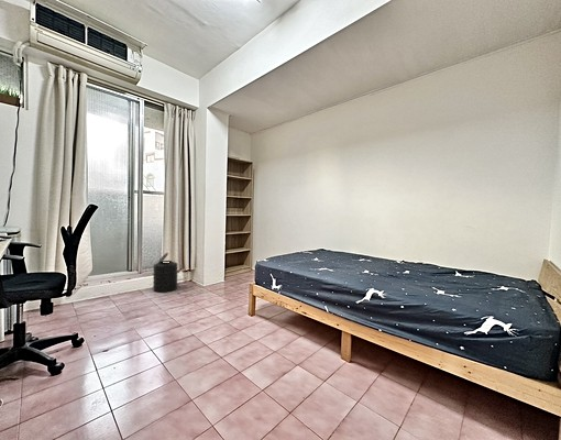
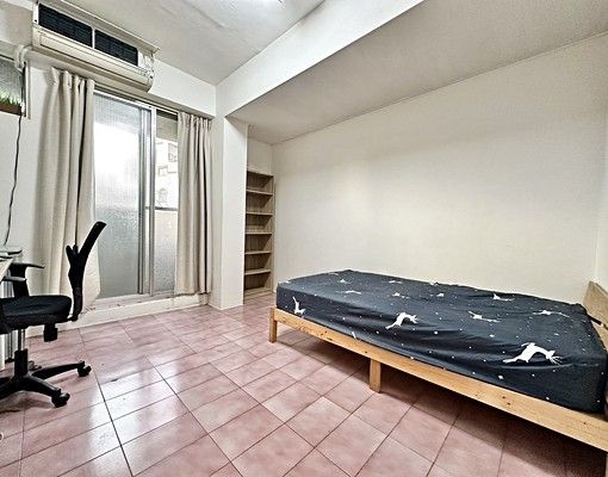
- trash can [152,252,179,294]
